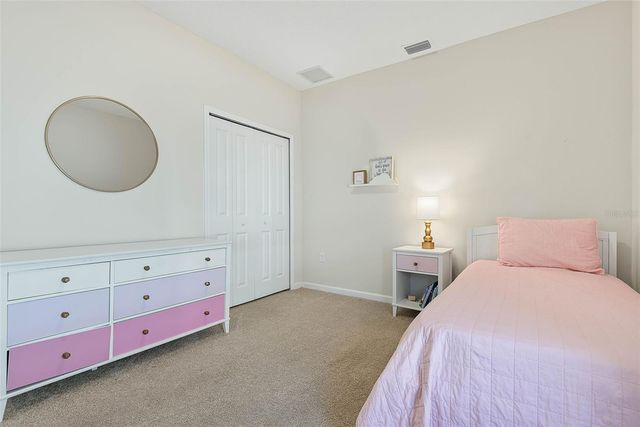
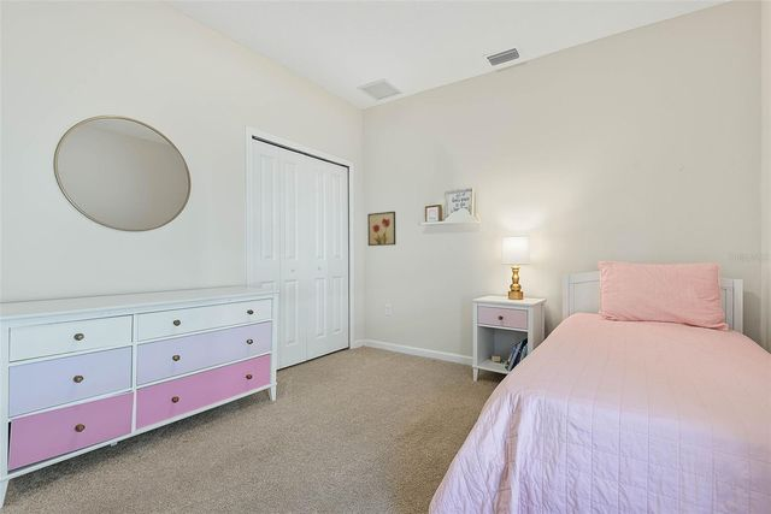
+ wall art [366,211,396,247]
